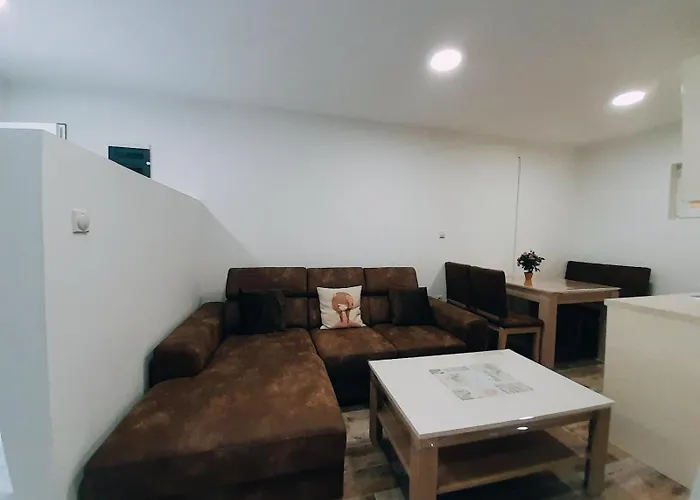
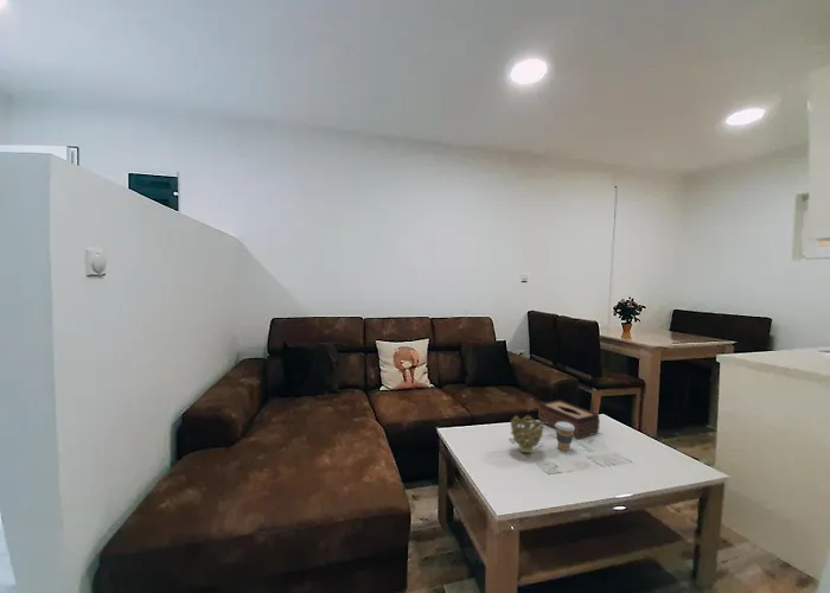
+ decorative bowl [509,414,545,454]
+ tissue box [537,398,601,440]
+ coffee cup [555,422,574,452]
